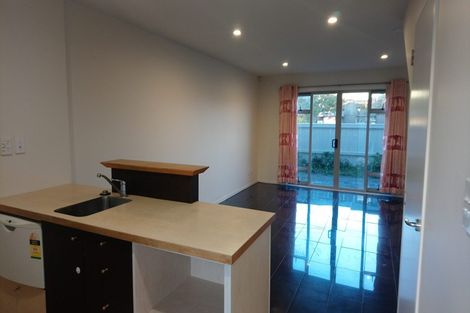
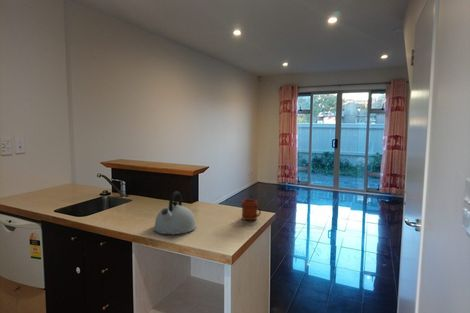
+ kettle [153,190,197,235]
+ mug [241,198,262,221]
